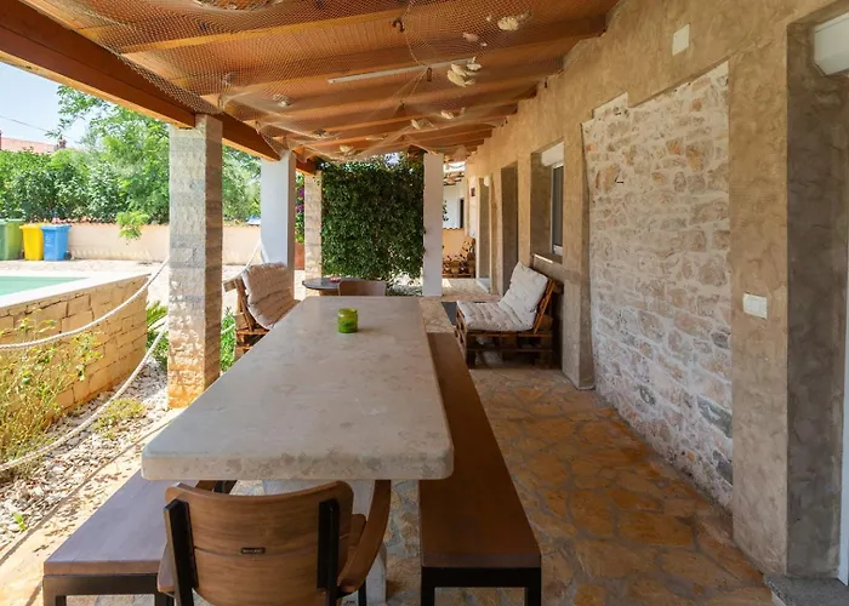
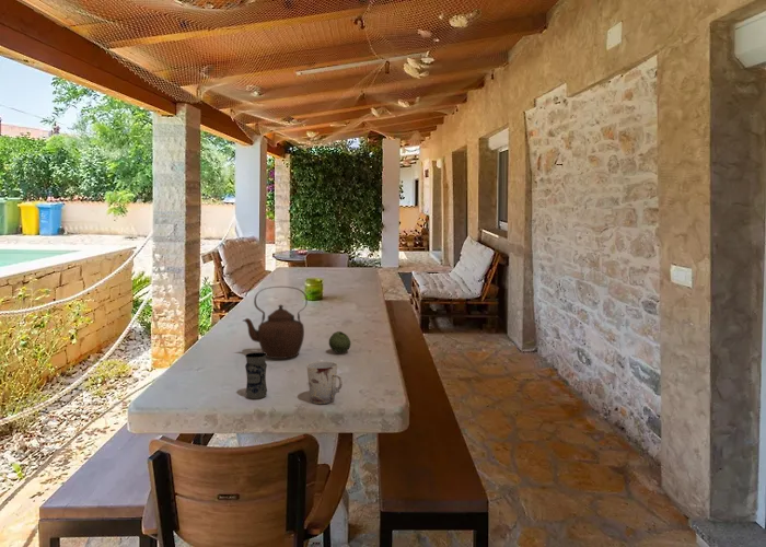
+ teapot [243,286,309,360]
+ fruit [328,330,351,353]
+ cup [305,360,344,405]
+ jar [244,351,268,399]
